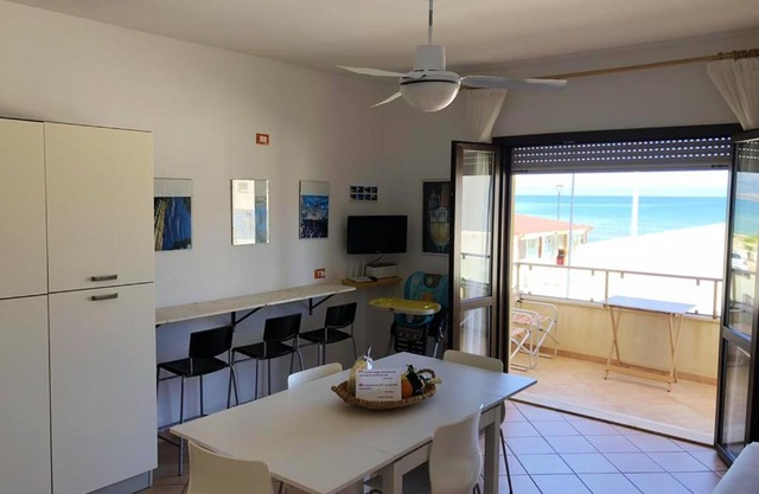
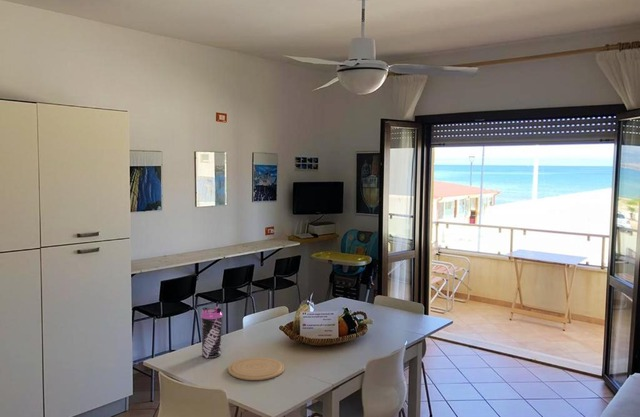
+ plate [227,357,285,381]
+ water bottle [200,306,224,359]
